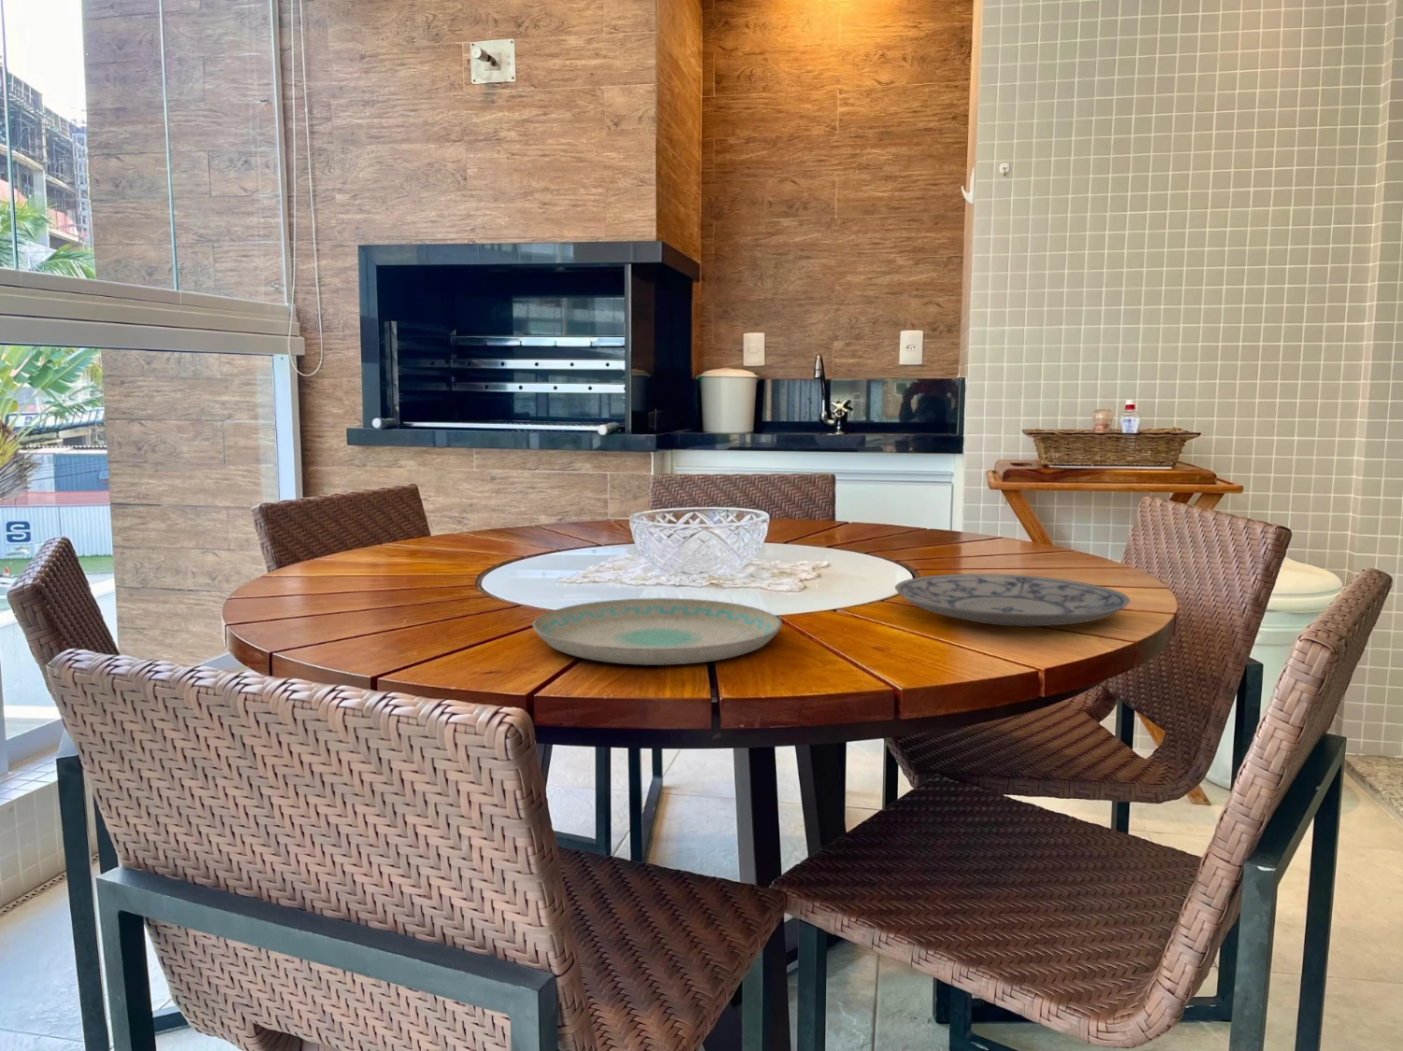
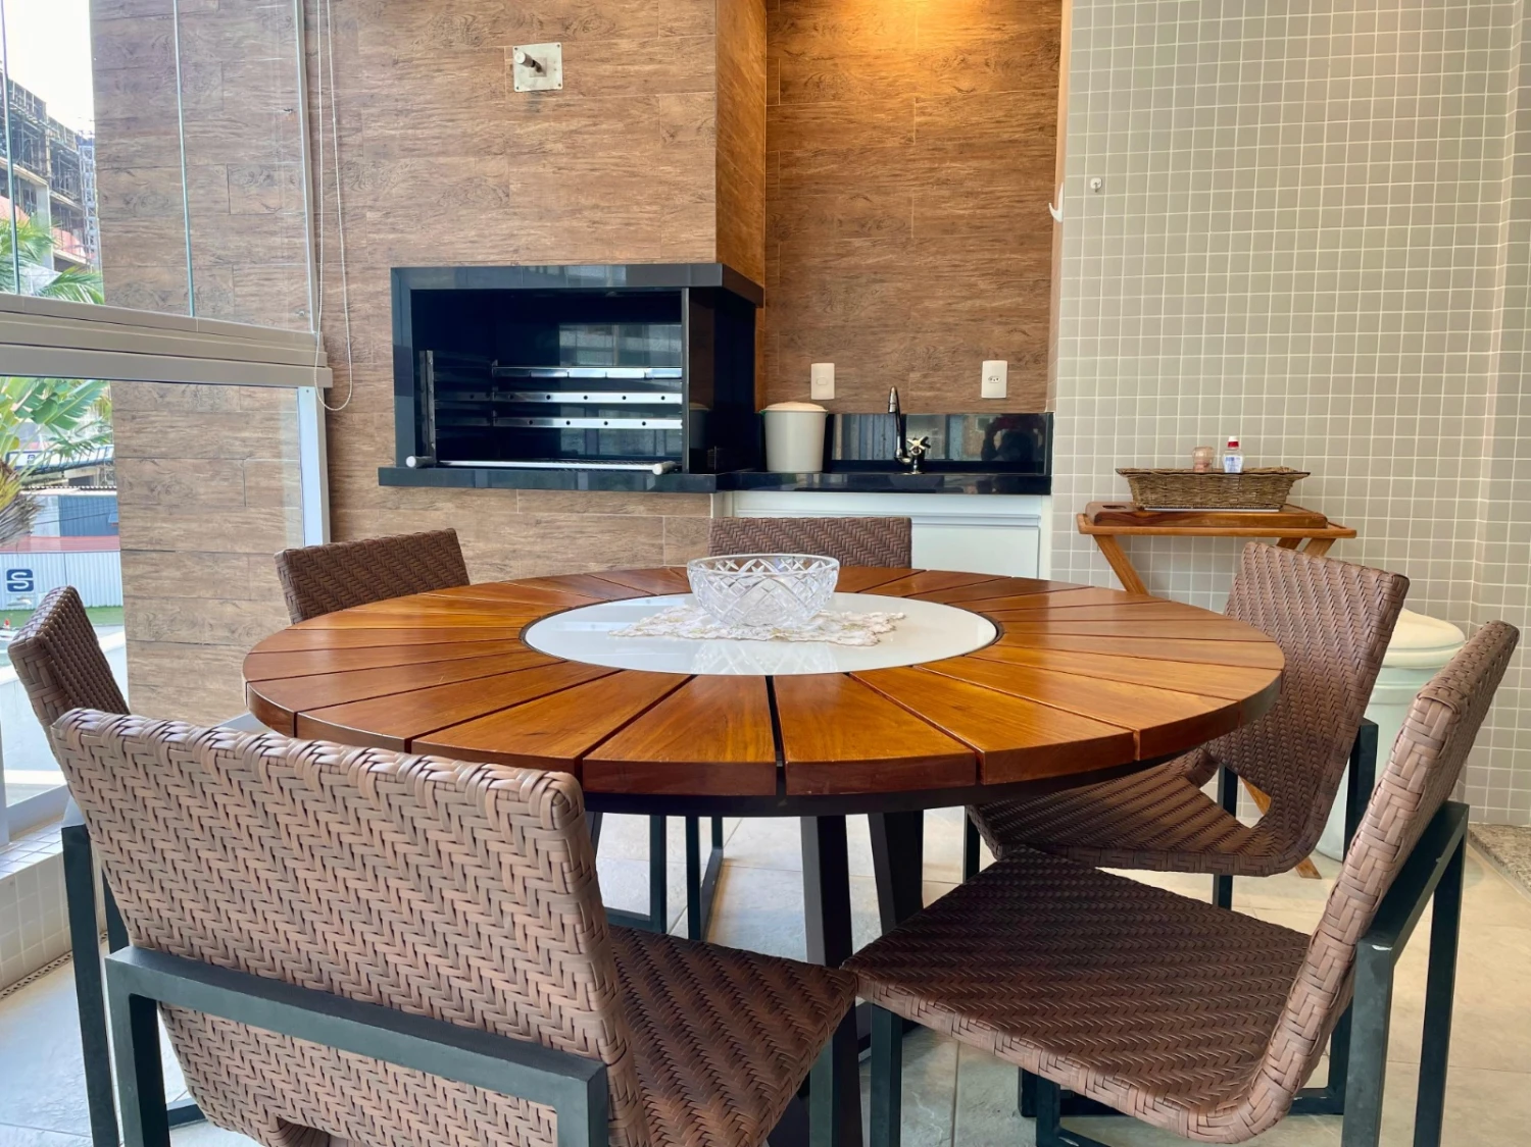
- plate [531,597,783,666]
- plate [894,573,1131,628]
